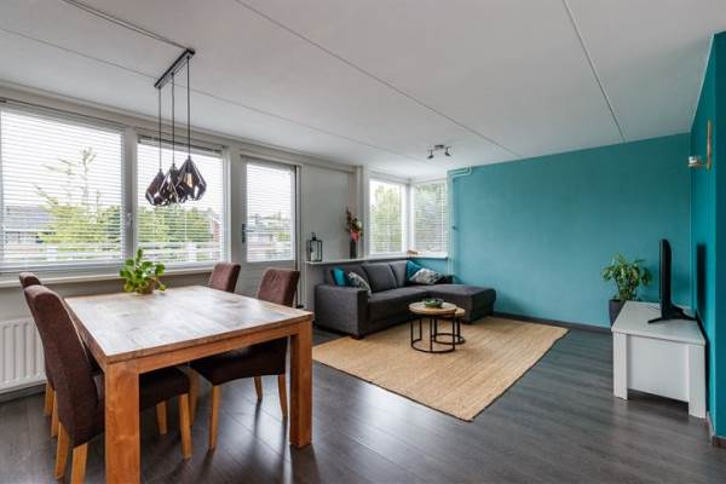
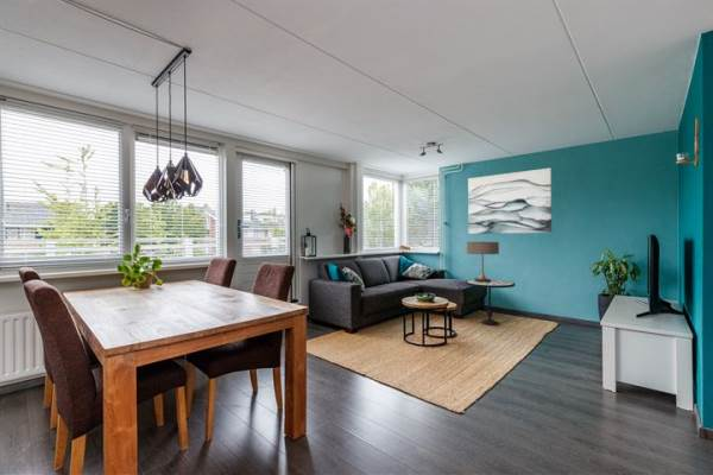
+ wall art [467,167,553,235]
+ lamp [466,240,500,283]
+ side table [465,279,516,327]
